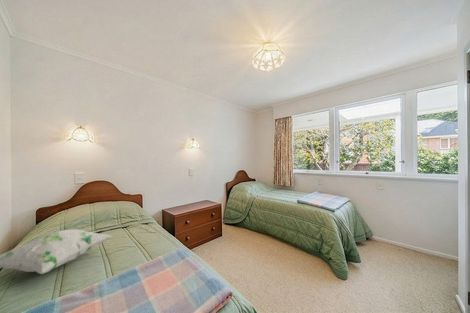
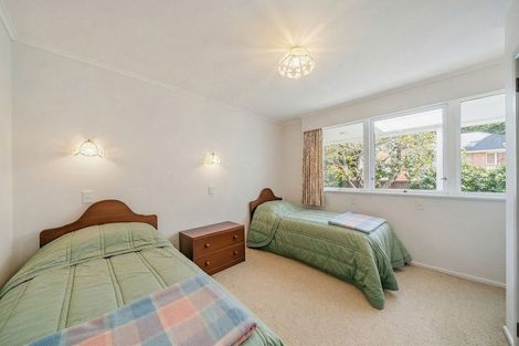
- decorative pillow [0,228,115,275]
